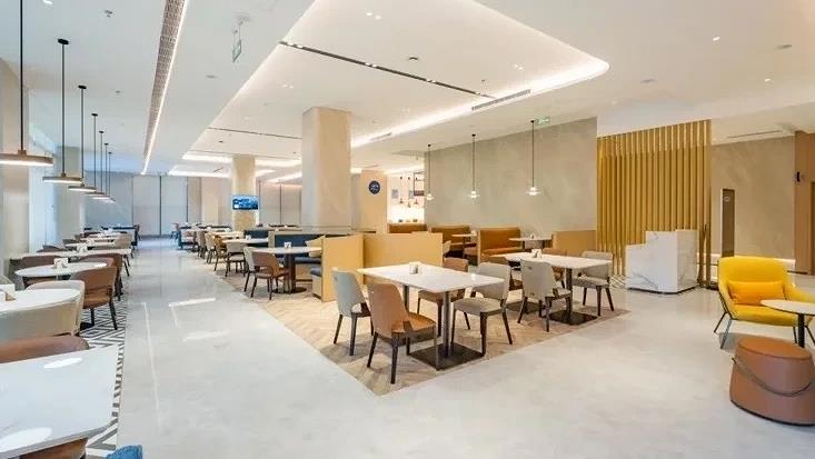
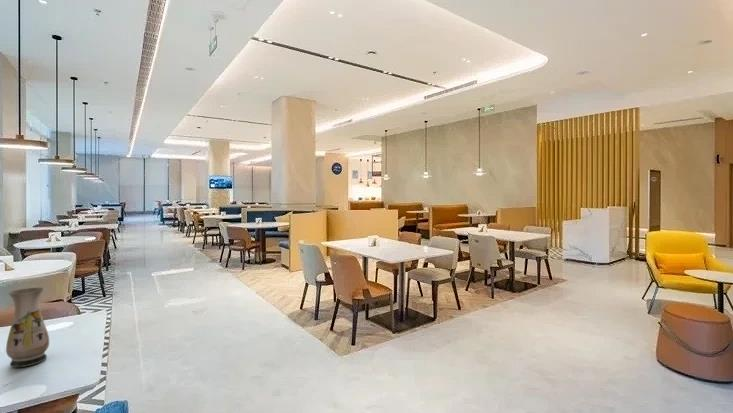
+ vase [5,287,50,368]
